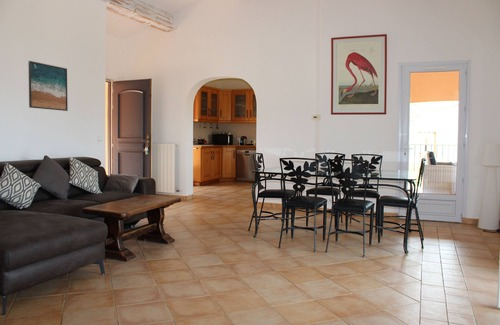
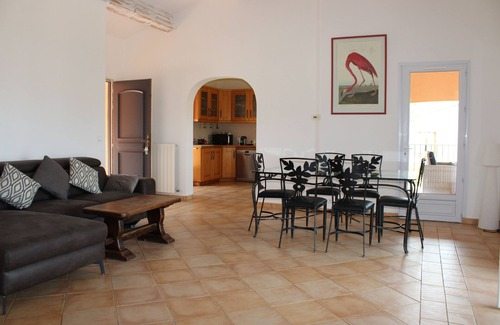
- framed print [27,60,69,112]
